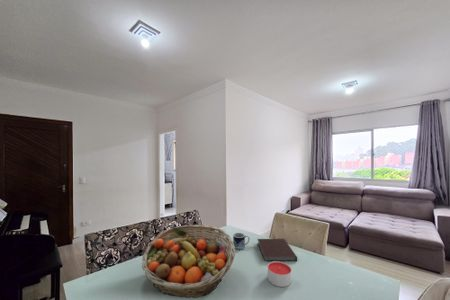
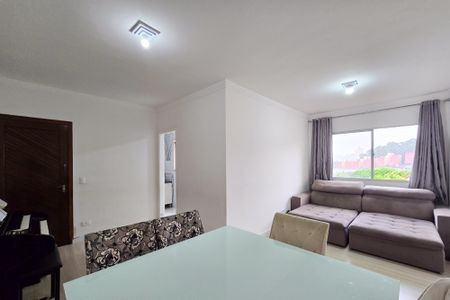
- mug [232,232,251,251]
- candle [267,261,292,288]
- fruit basket [141,224,236,299]
- notebook [257,238,298,262]
